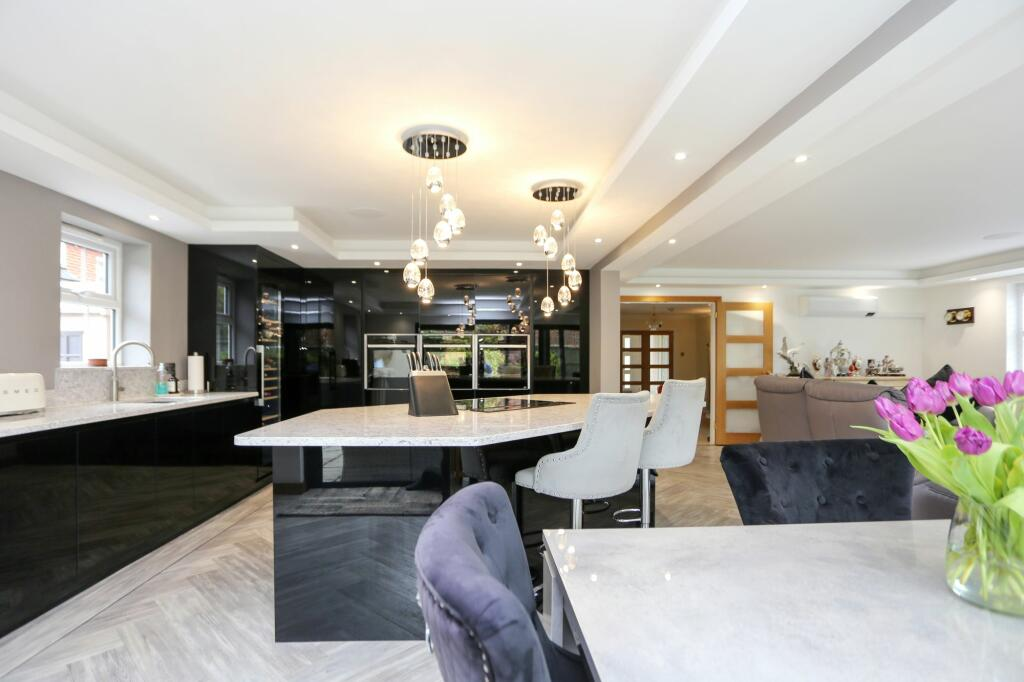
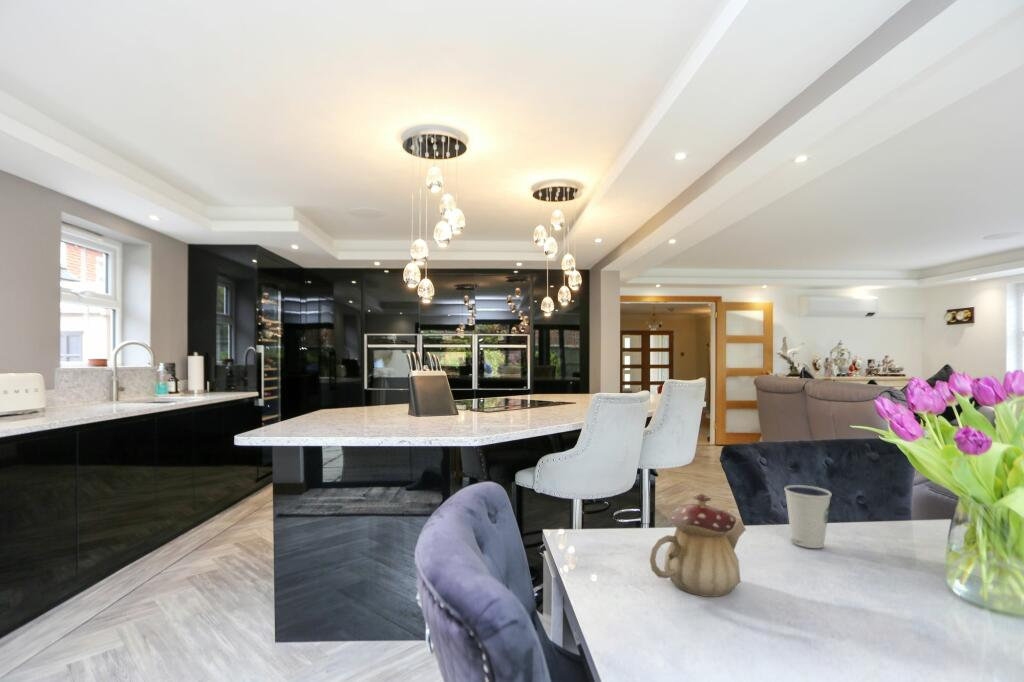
+ teapot [649,493,747,598]
+ dixie cup [783,484,833,549]
